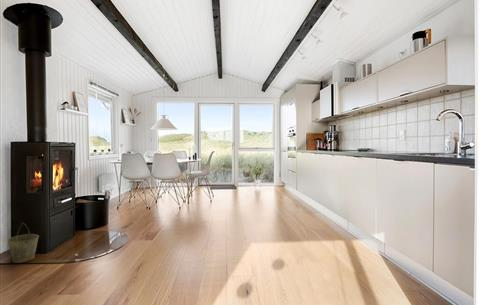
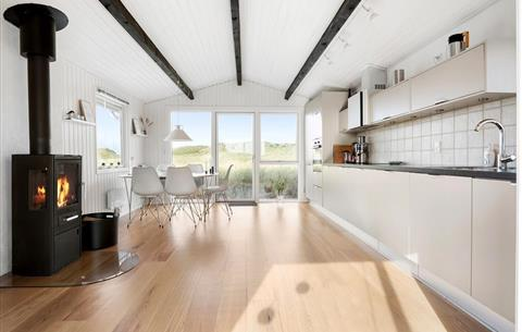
- bucket [6,222,40,264]
